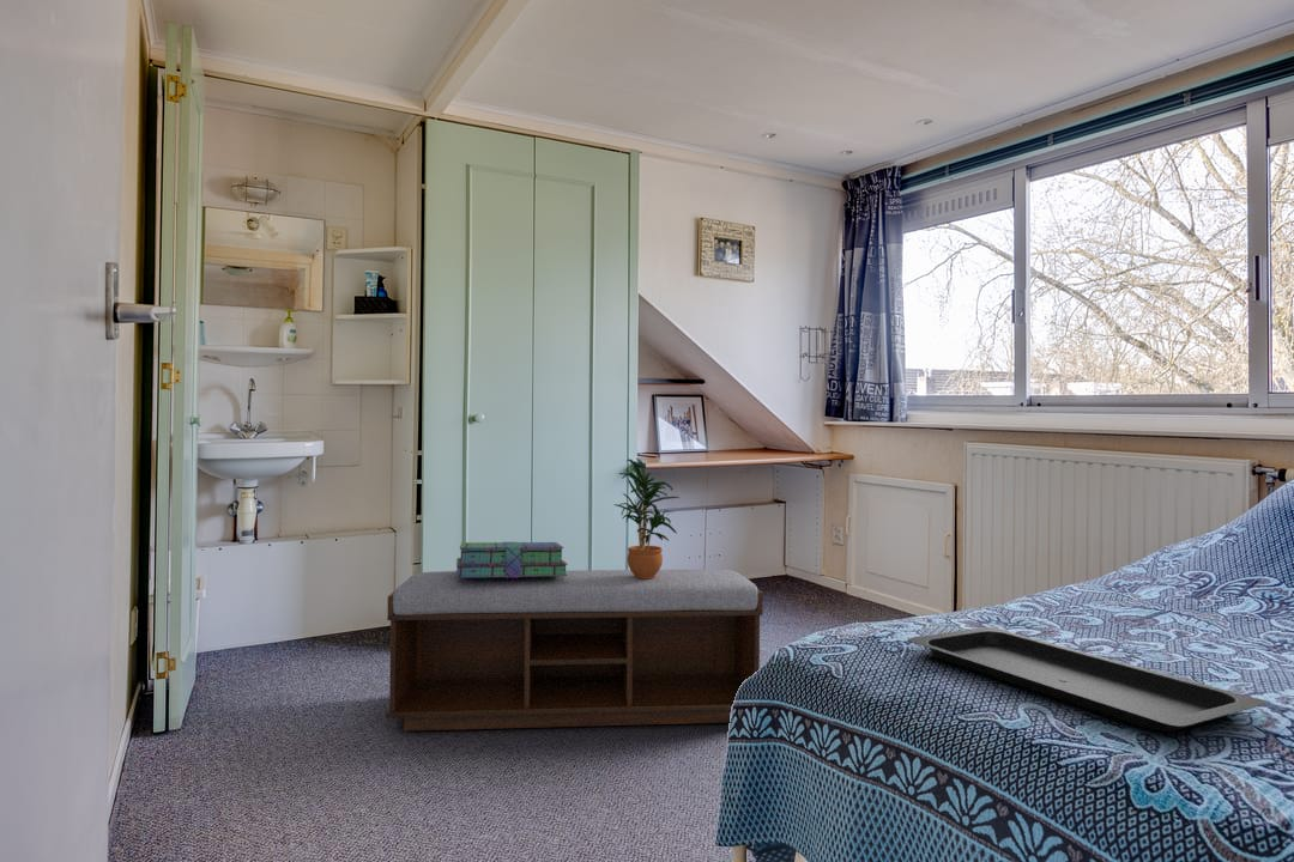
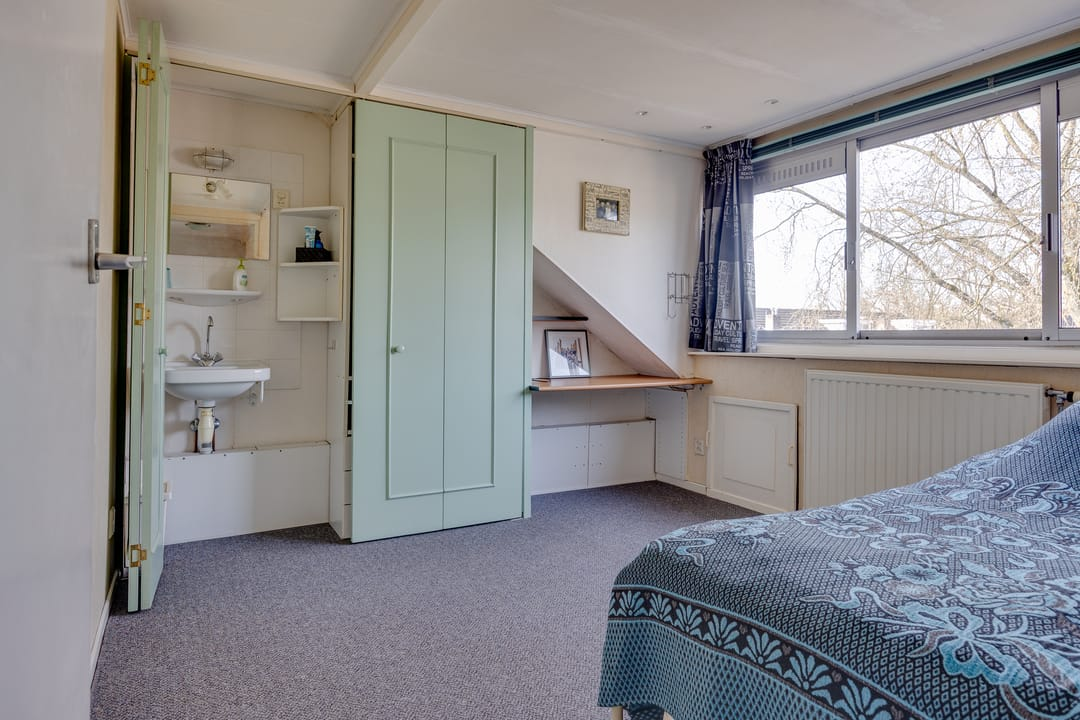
- stack of books [455,541,569,578]
- bench [386,567,764,733]
- potted plant [613,457,681,579]
- serving tray [907,626,1266,733]
